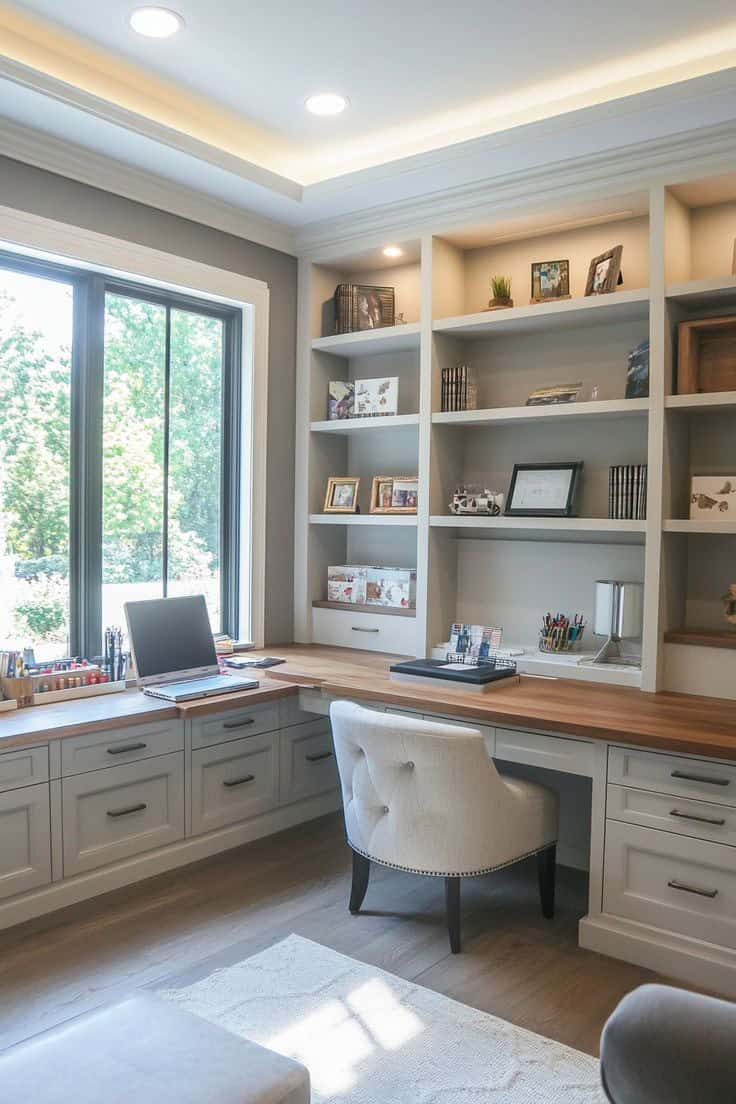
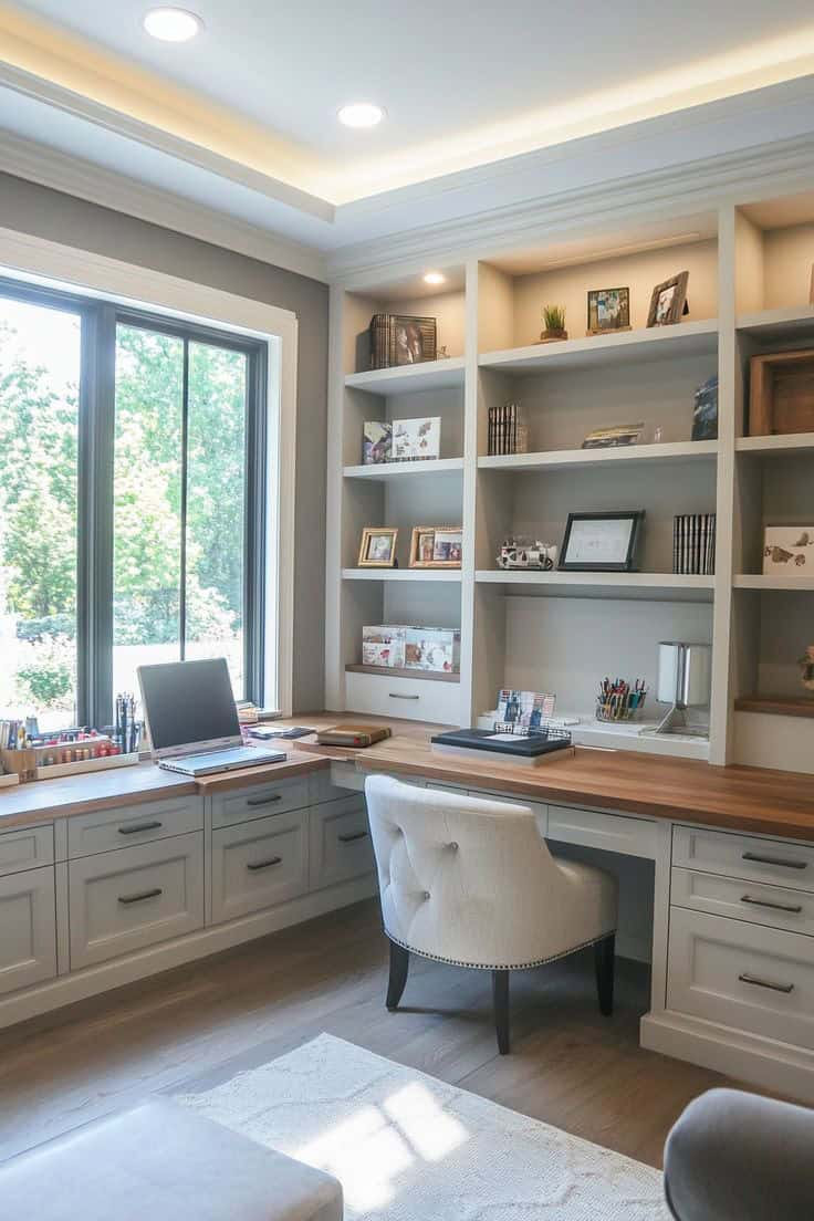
+ notebook [313,723,393,748]
